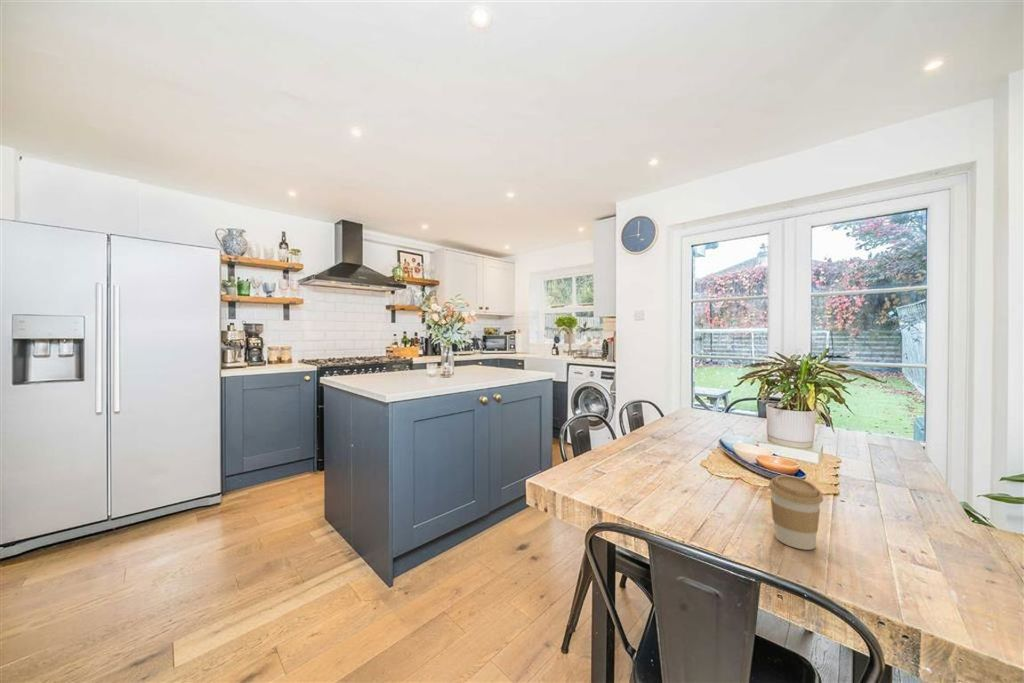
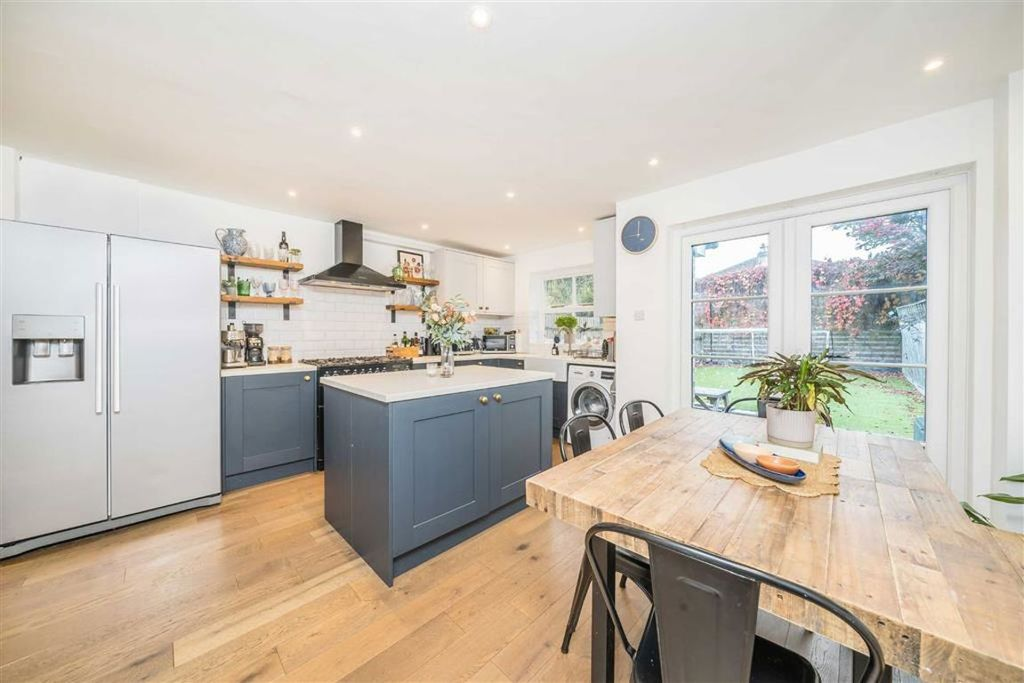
- coffee cup [768,474,824,551]
